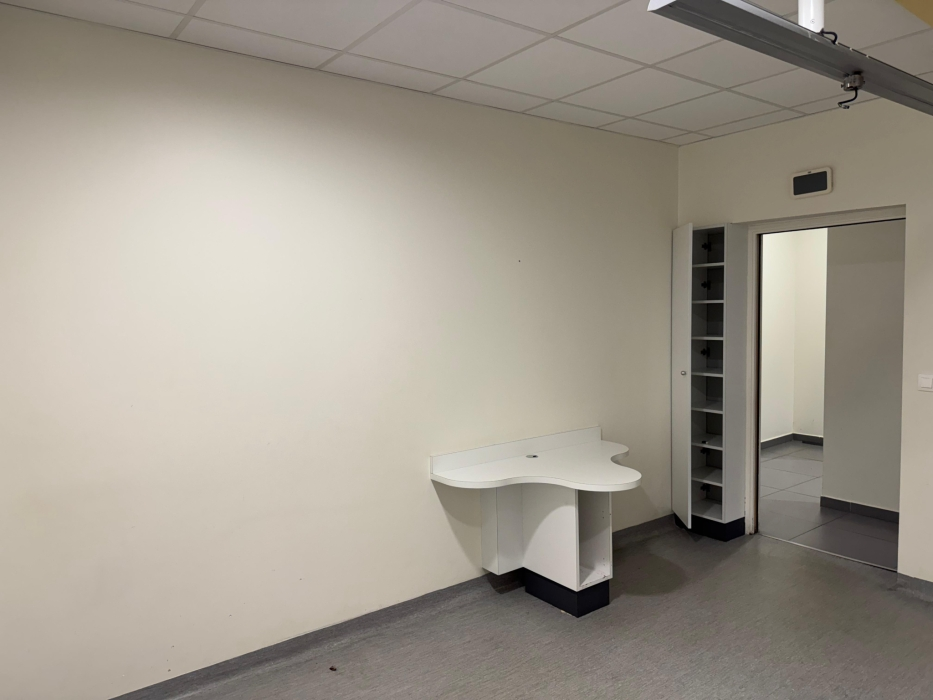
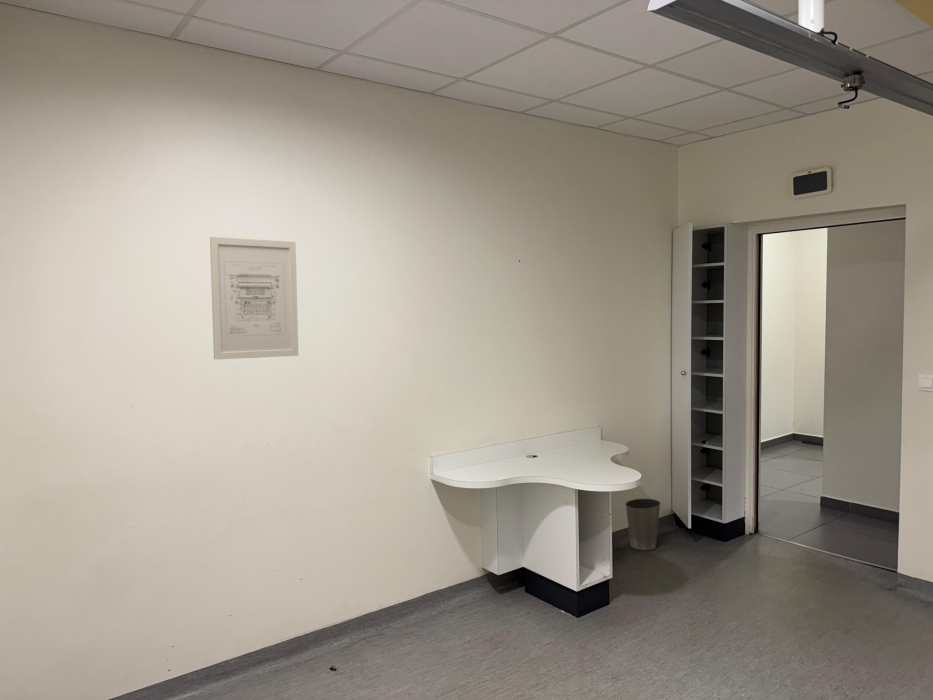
+ wall art [209,236,299,361]
+ waste basket [624,498,662,551]
